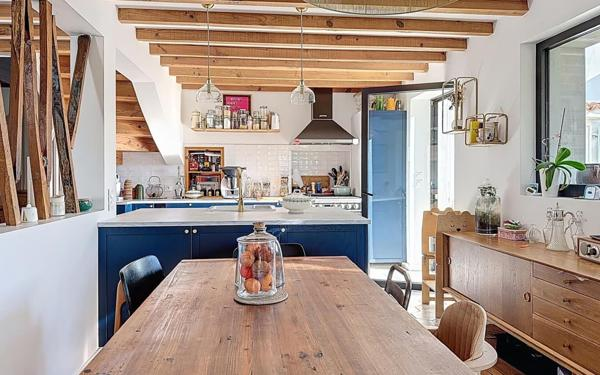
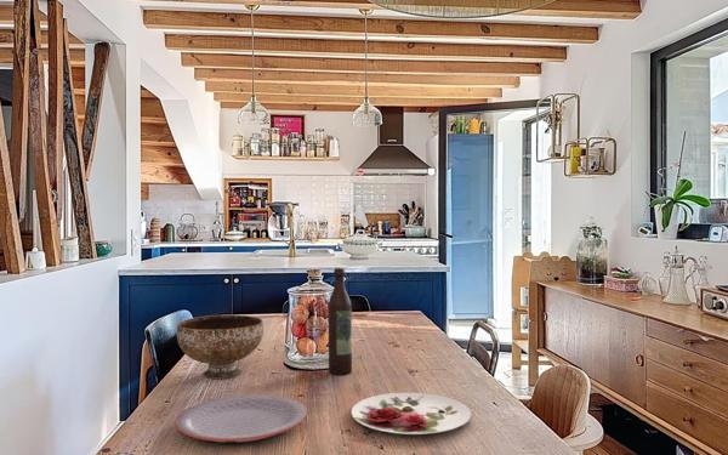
+ plate [175,393,308,444]
+ plate [351,392,472,436]
+ bowl [175,314,265,380]
+ wine bottle [326,267,353,375]
